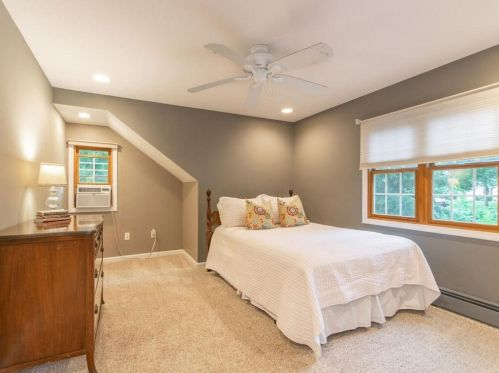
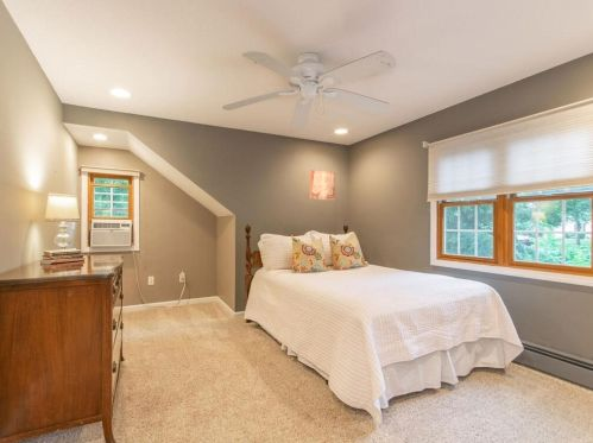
+ wall art [309,169,336,202]
